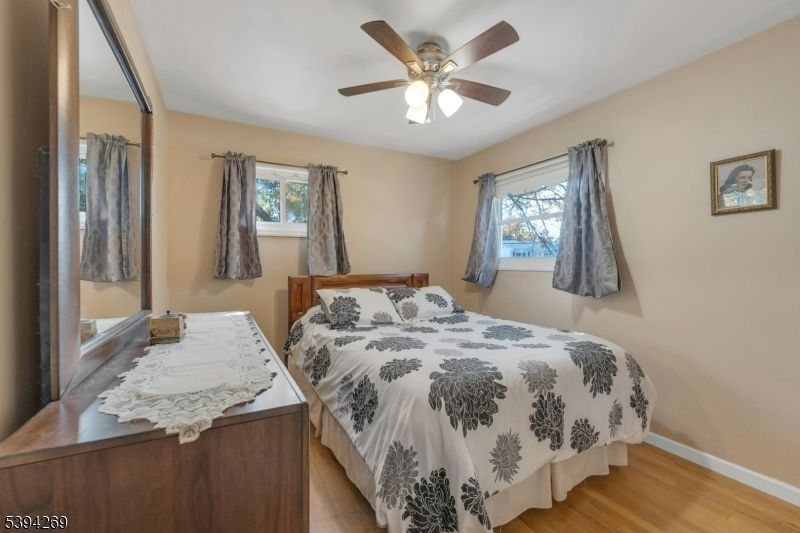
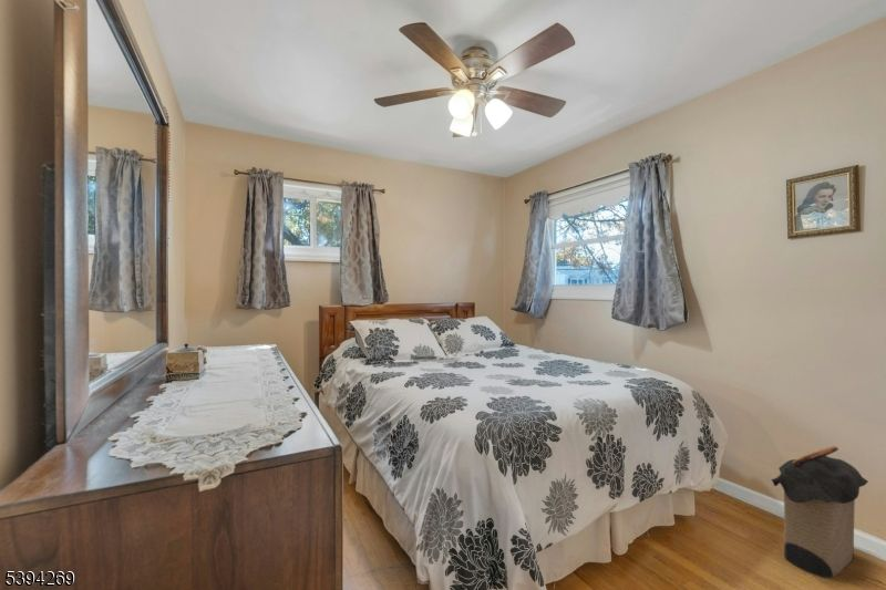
+ laundry hamper [770,445,869,579]
